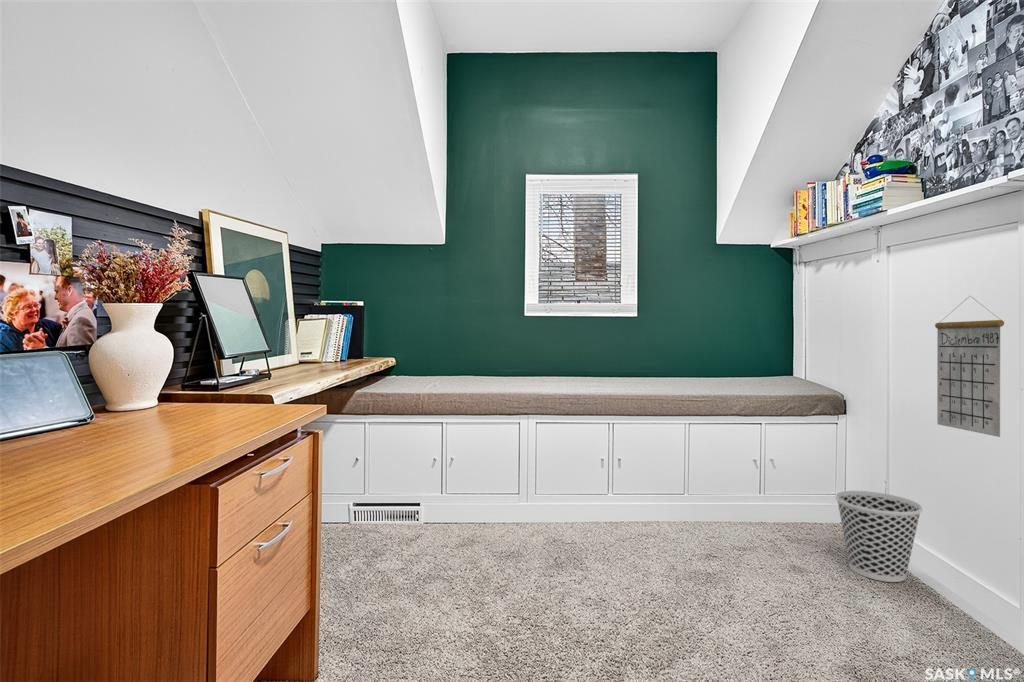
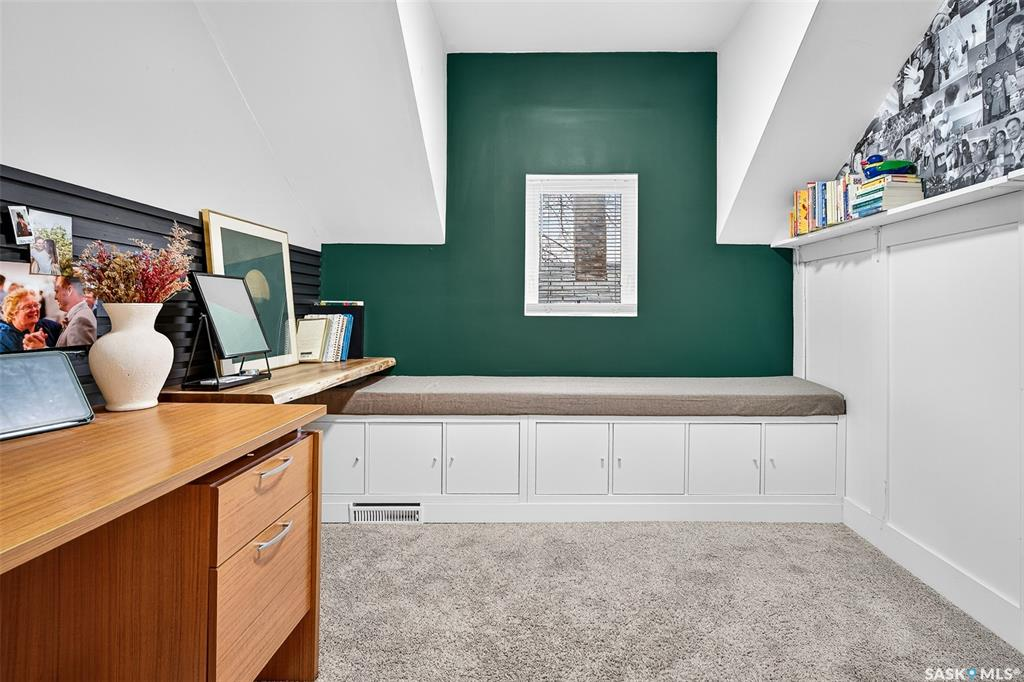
- calendar [934,295,1005,438]
- wastebasket [834,490,924,583]
